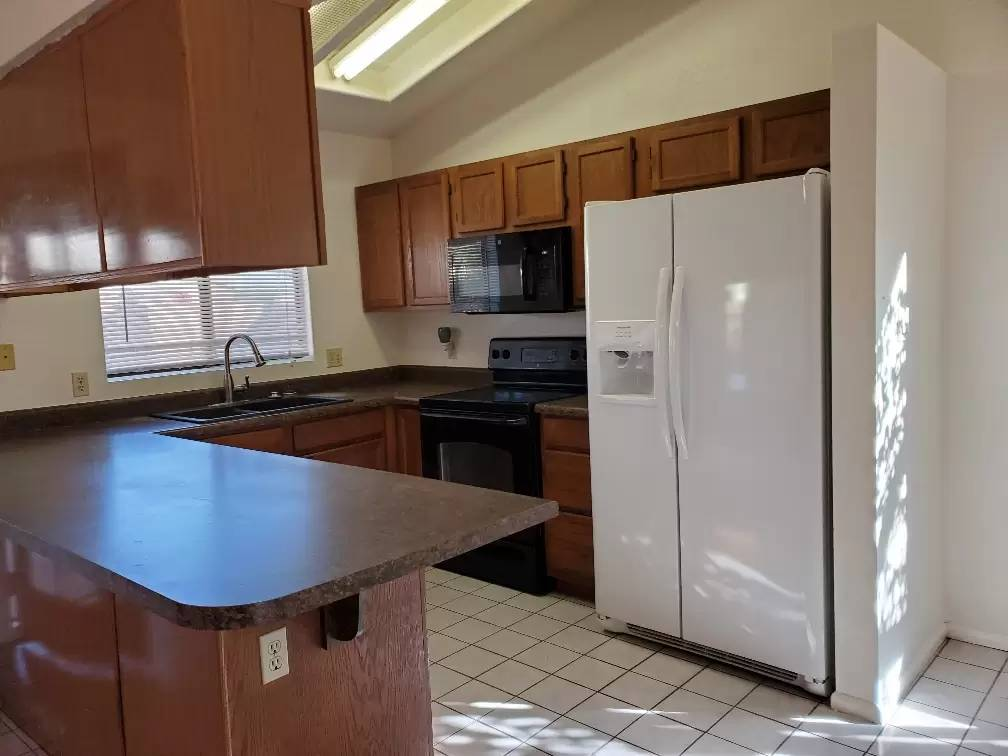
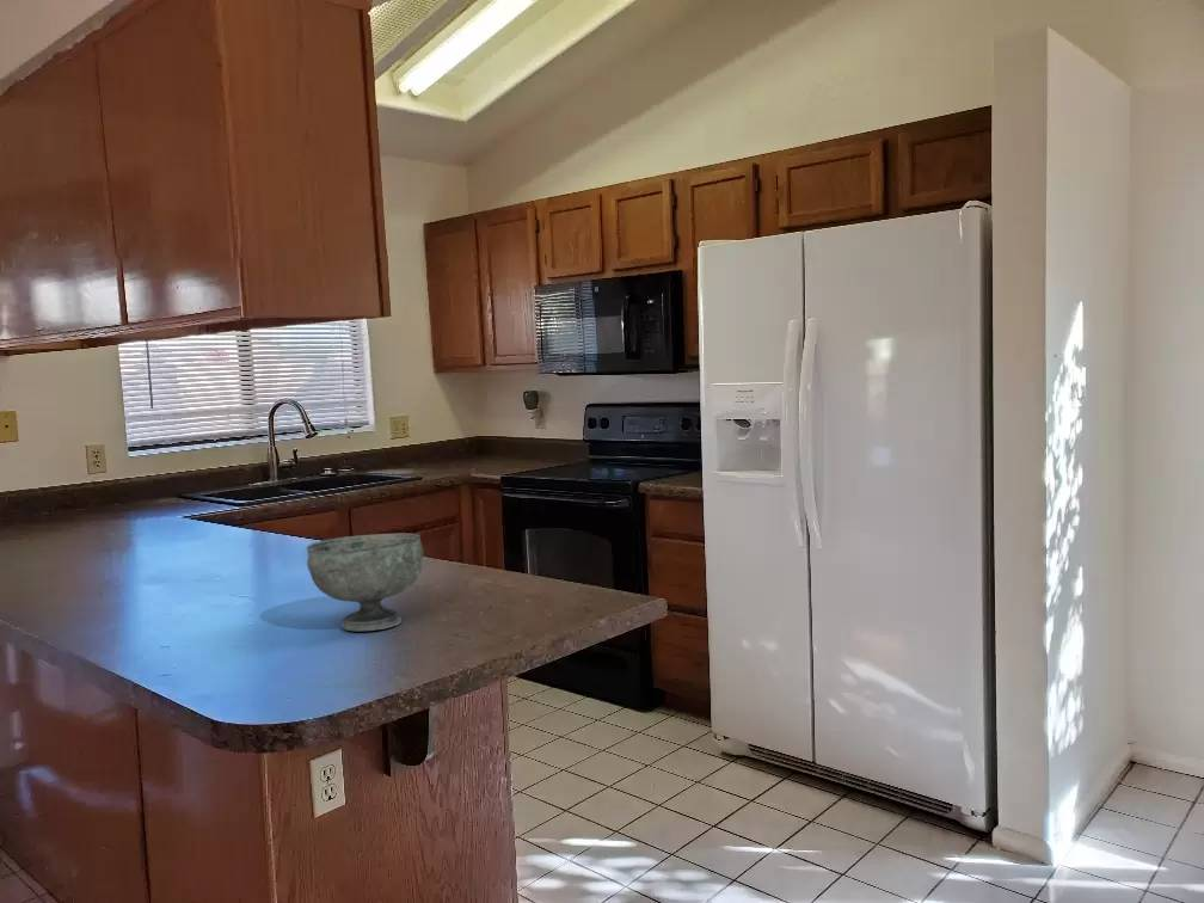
+ bowl [306,533,424,633]
